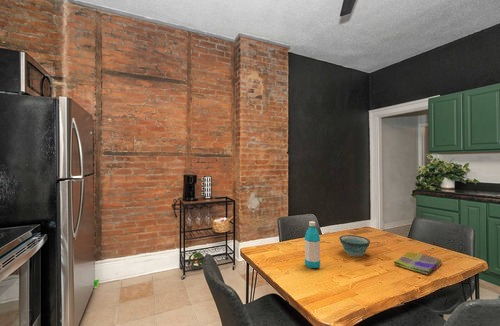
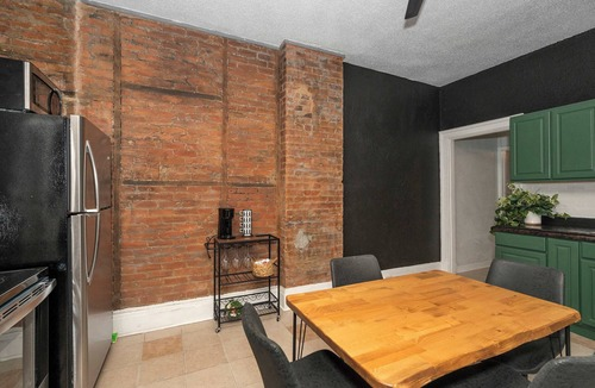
- water bottle [303,220,321,269]
- dish towel [393,251,443,276]
- bowl [338,234,371,258]
